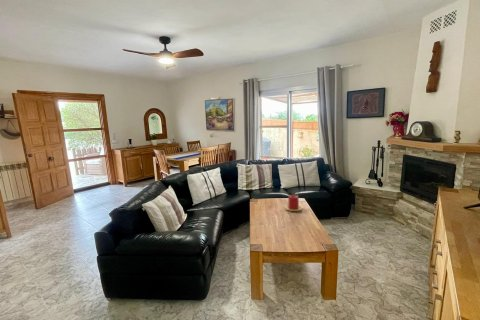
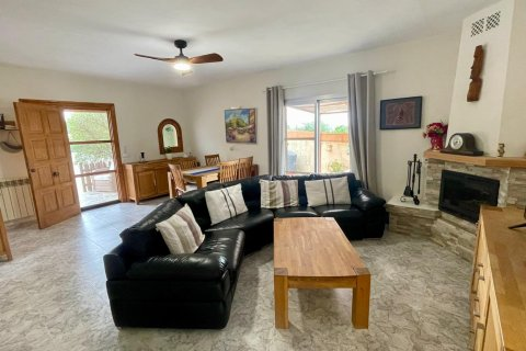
- candle [284,194,303,212]
